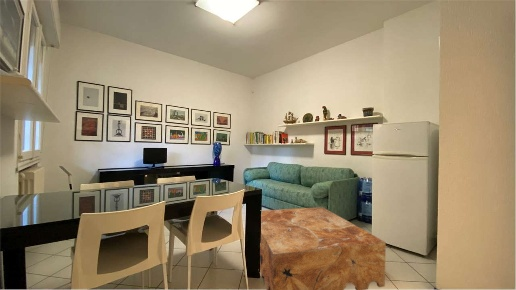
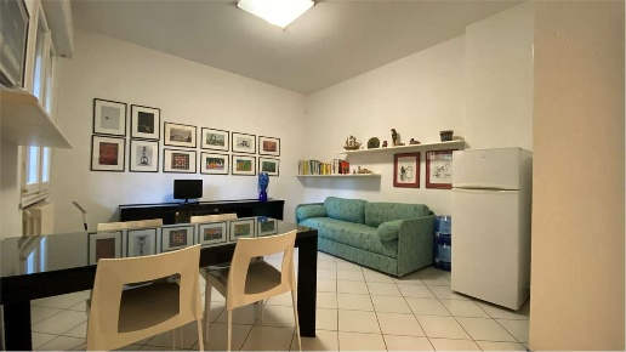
- coffee table [259,206,387,290]
